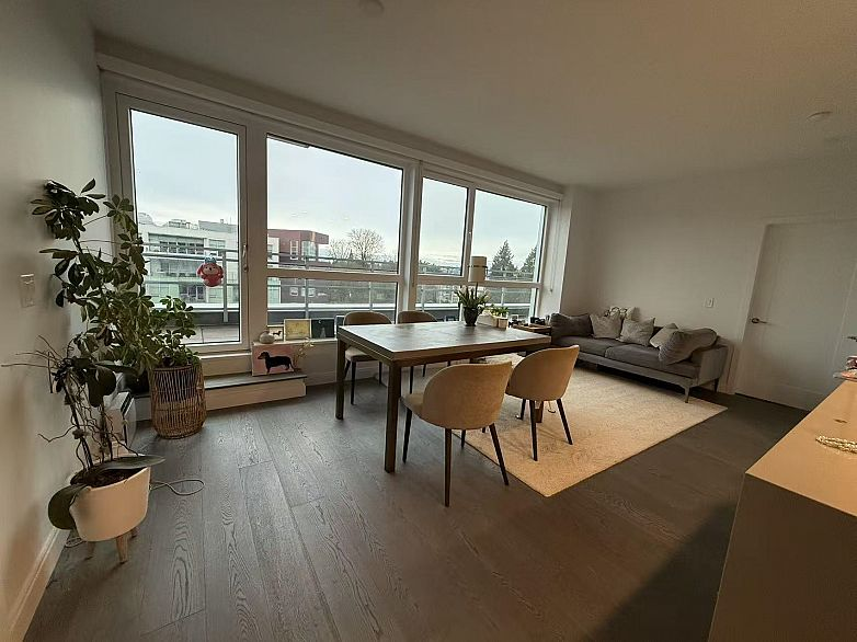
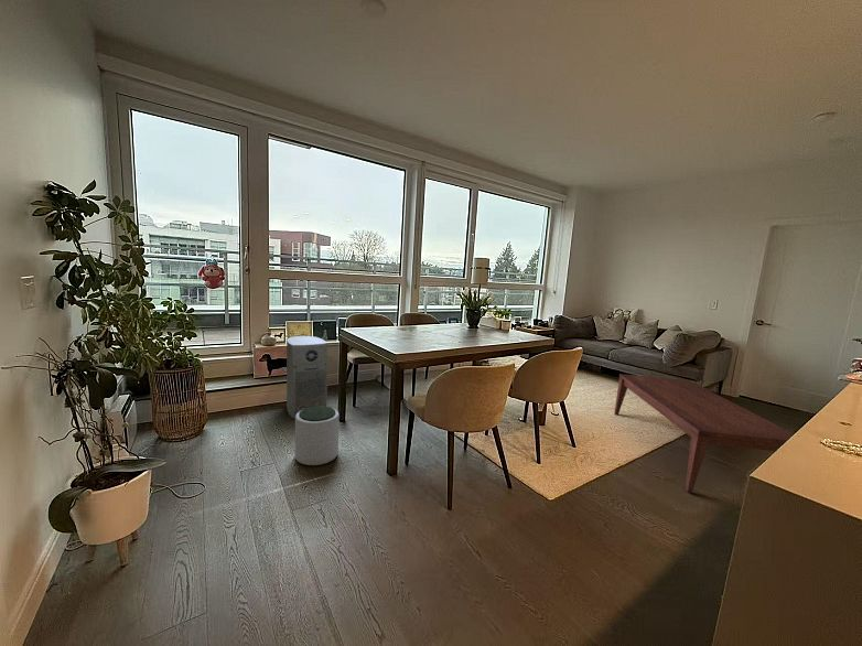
+ plant pot [294,406,341,466]
+ coffee table [613,373,795,494]
+ air purifier [285,335,328,419]
